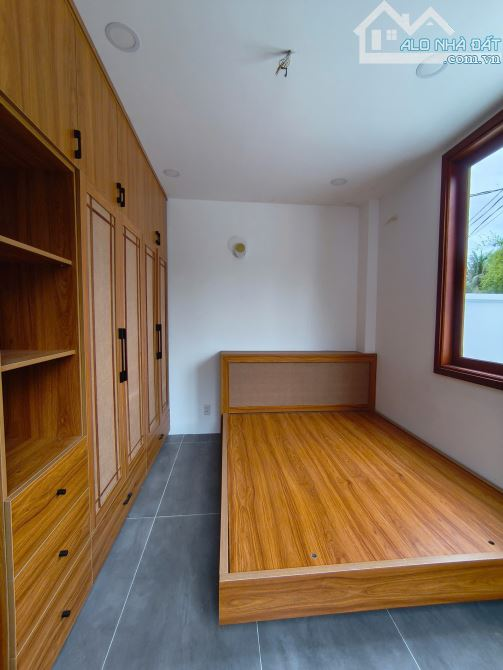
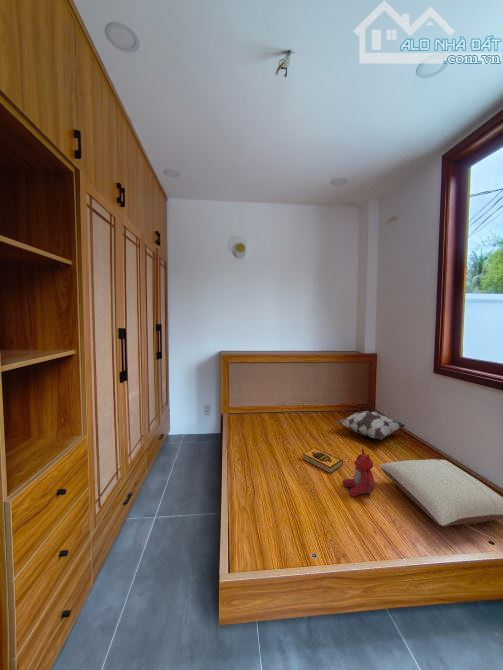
+ decorative pillow [333,410,406,441]
+ hardback book [302,446,344,475]
+ stuffed bear [341,448,376,497]
+ pillow [379,458,503,528]
